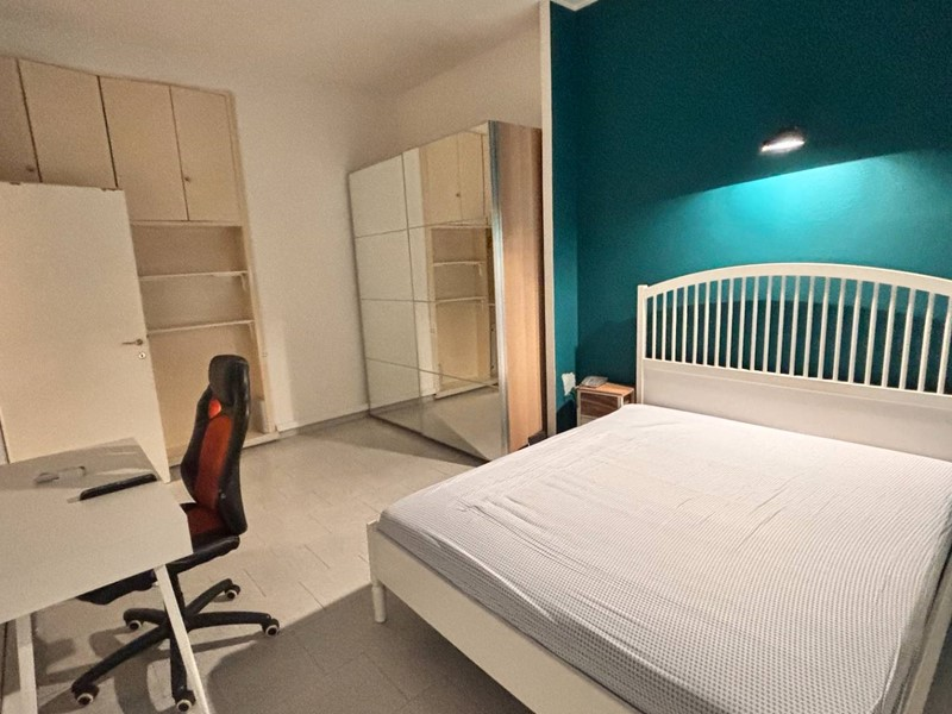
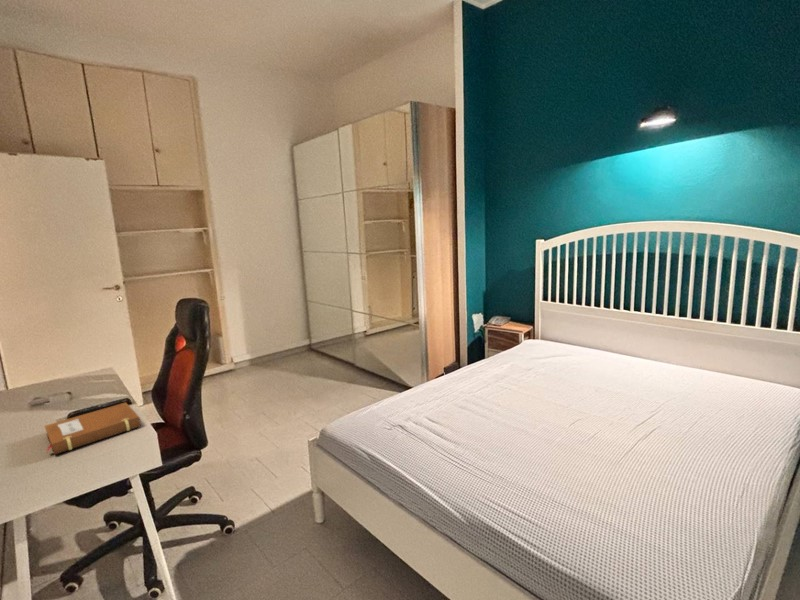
+ notebook [44,401,142,456]
